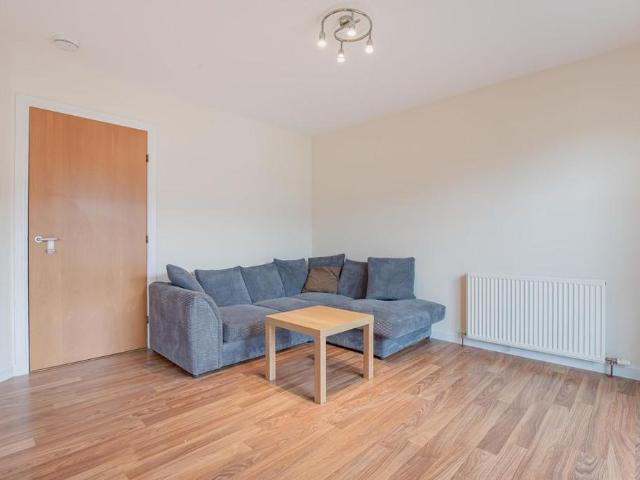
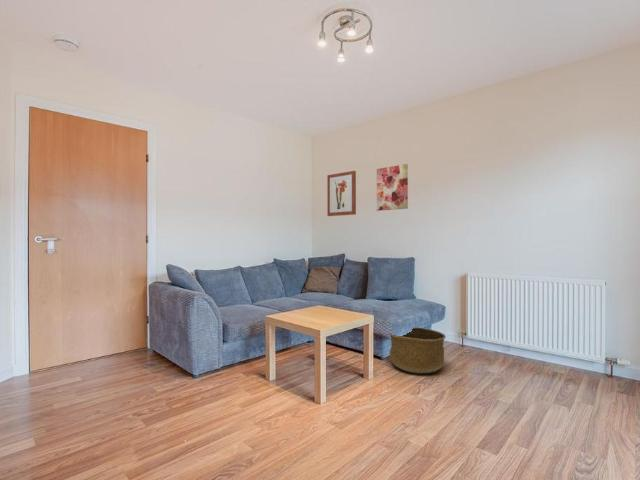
+ wall art [376,163,409,212]
+ basket [389,326,447,374]
+ wall art [326,170,357,217]
